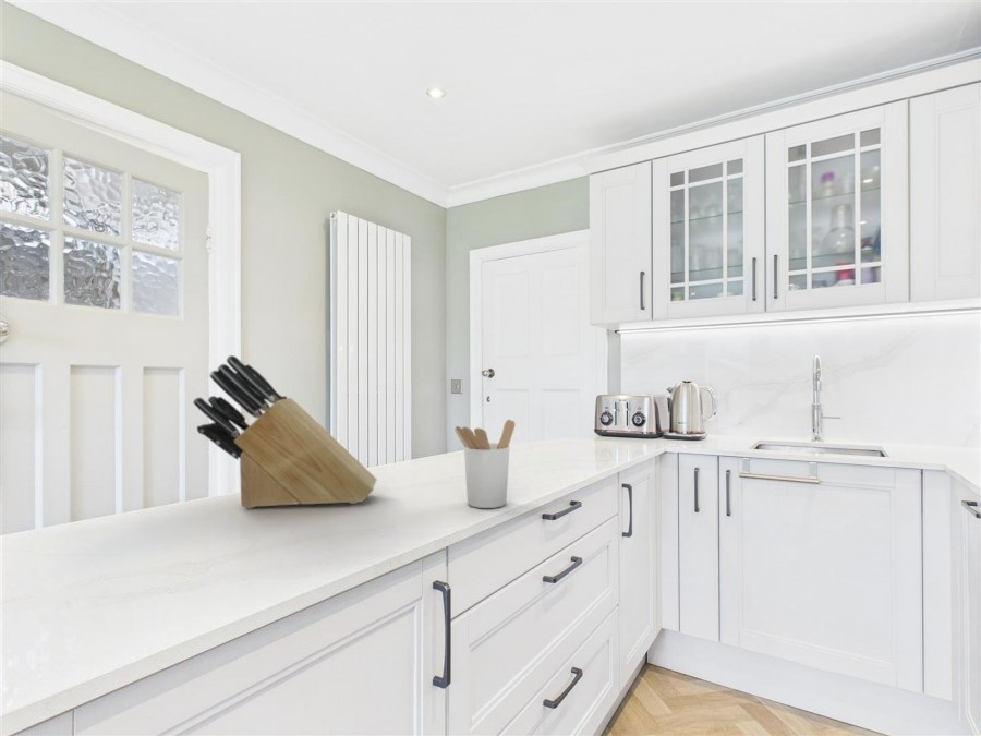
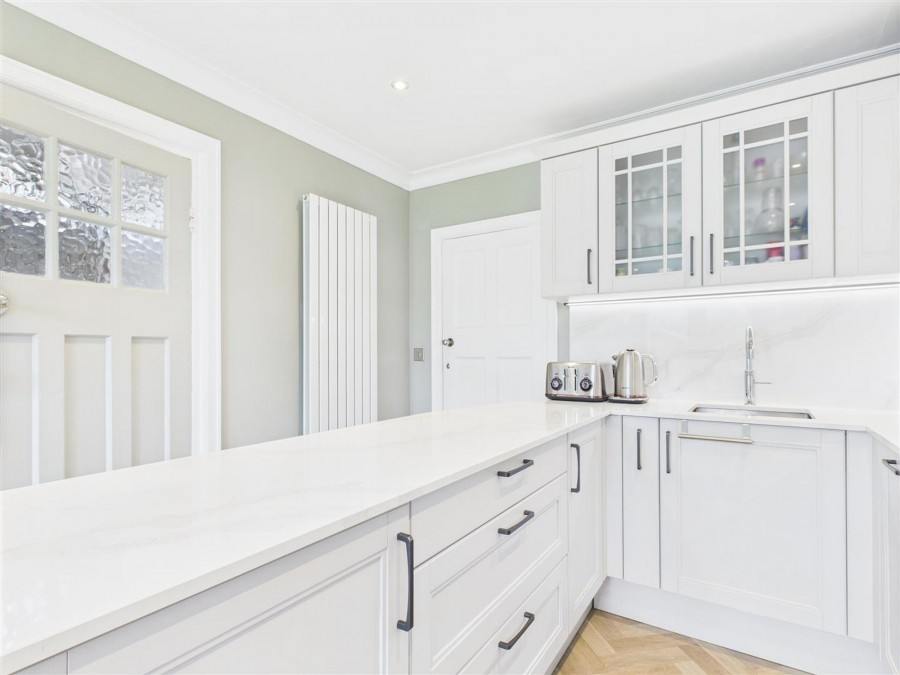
- utensil holder [453,419,517,509]
- knife block [192,354,378,509]
